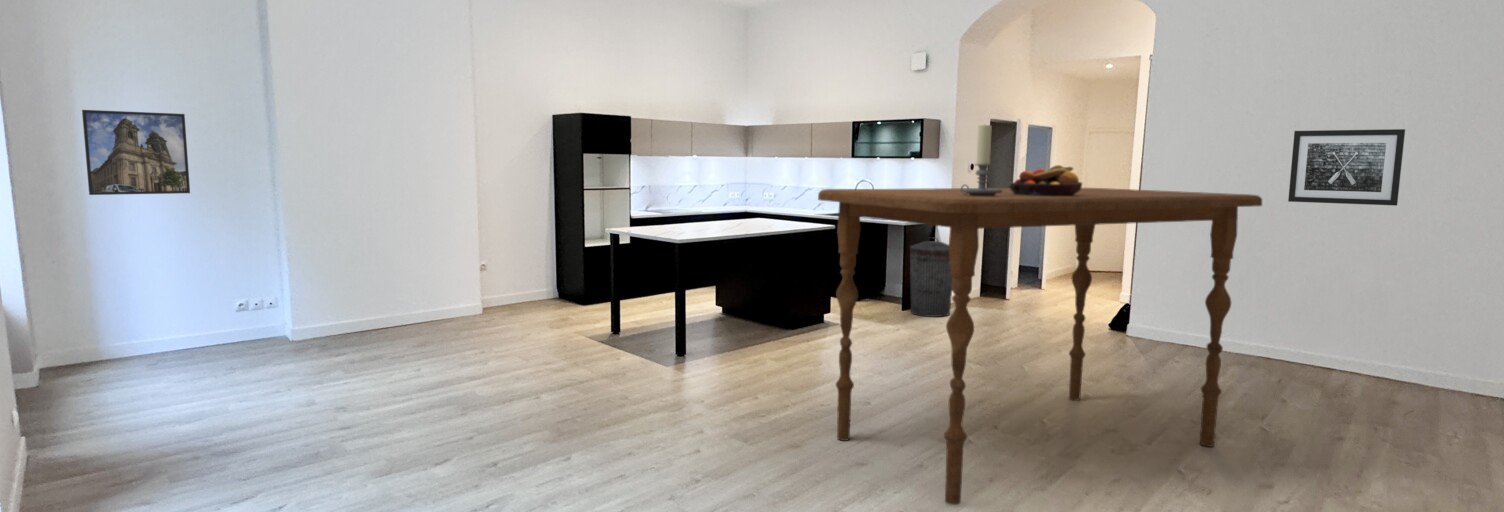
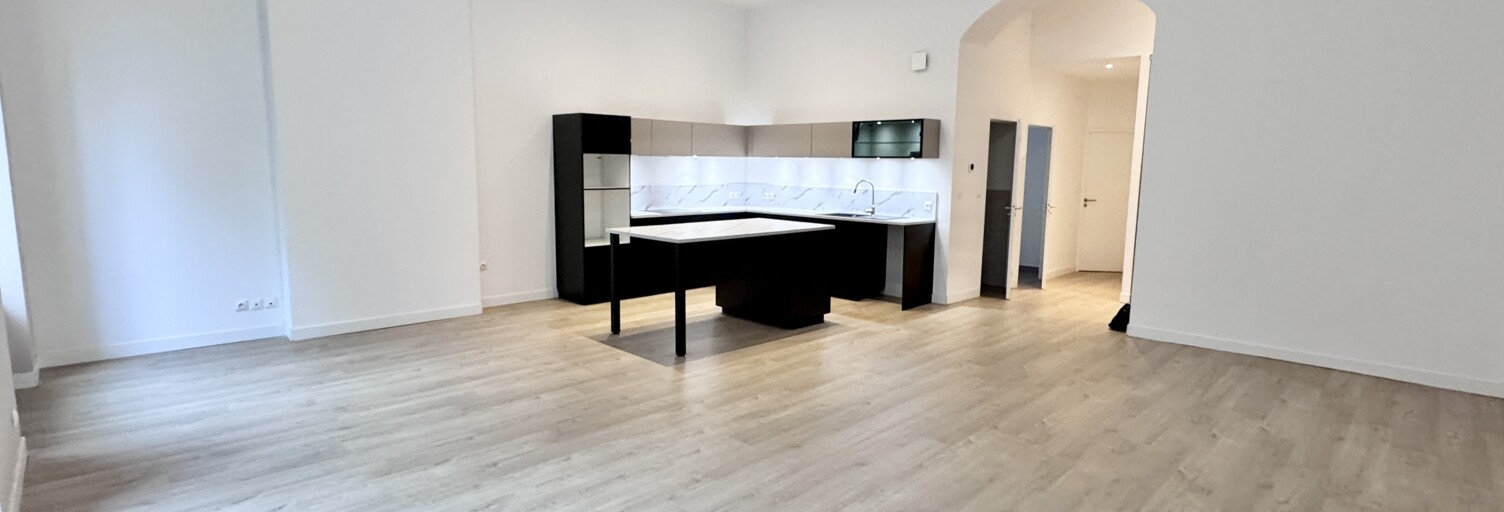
- fruit bowl [1008,164,1083,196]
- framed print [81,109,191,196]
- wall art [1287,128,1406,206]
- candle holder [960,124,1002,196]
- dining table [817,187,1263,506]
- trash can [909,236,953,318]
